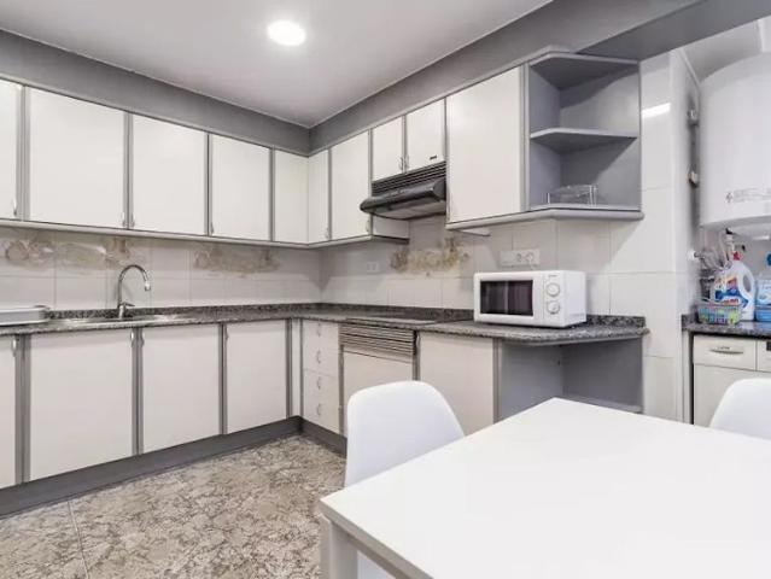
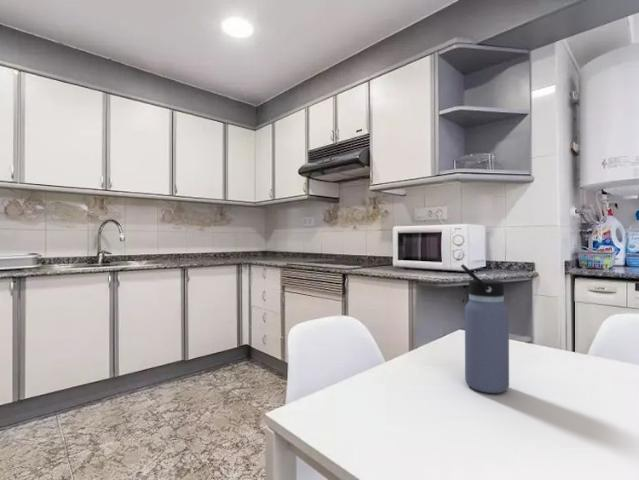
+ water bottle [460,263,510,394]
